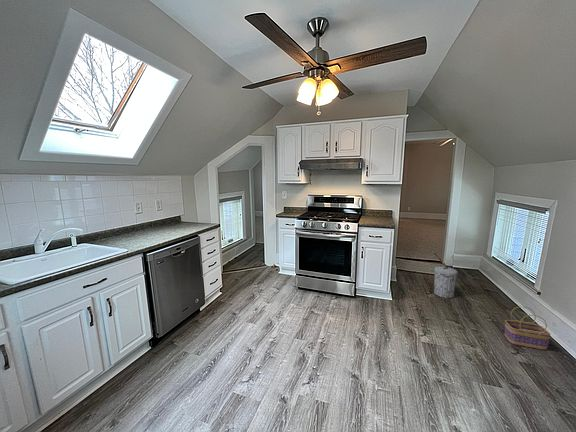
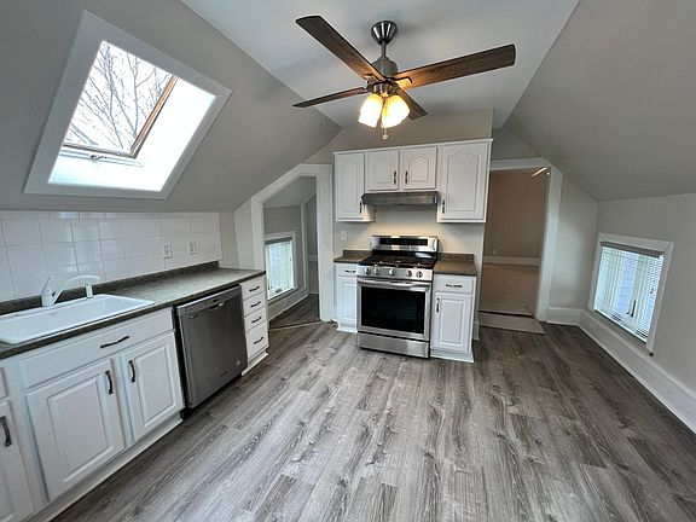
- basket [504,306,551,351]
- trash can [433,266,458,299]
